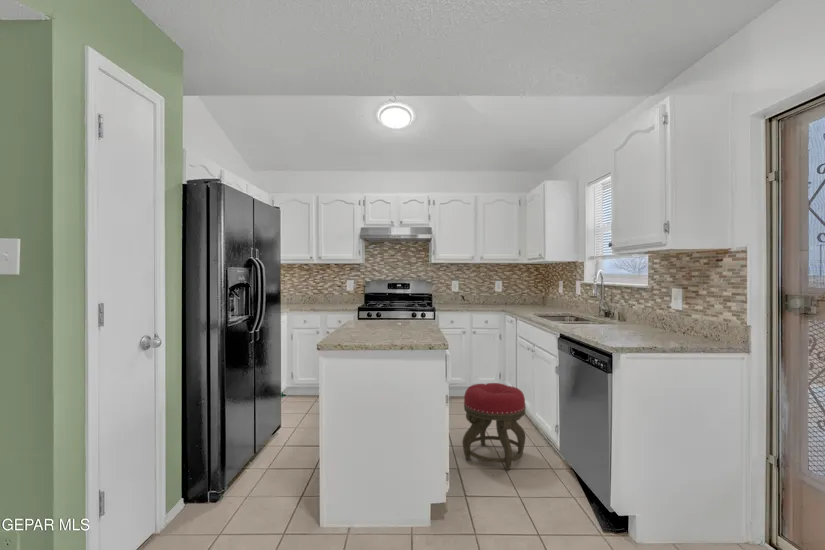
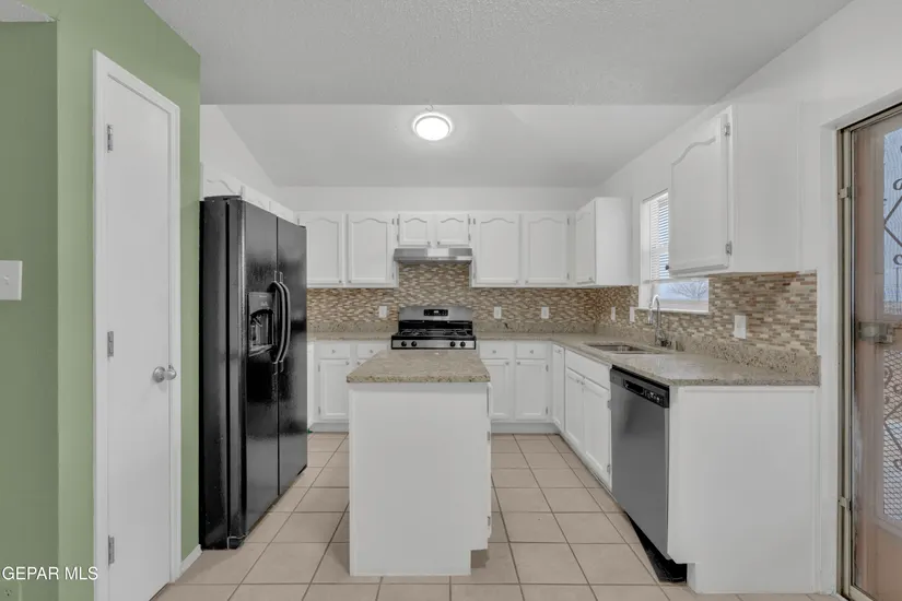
- stool [461,382,527,471]
